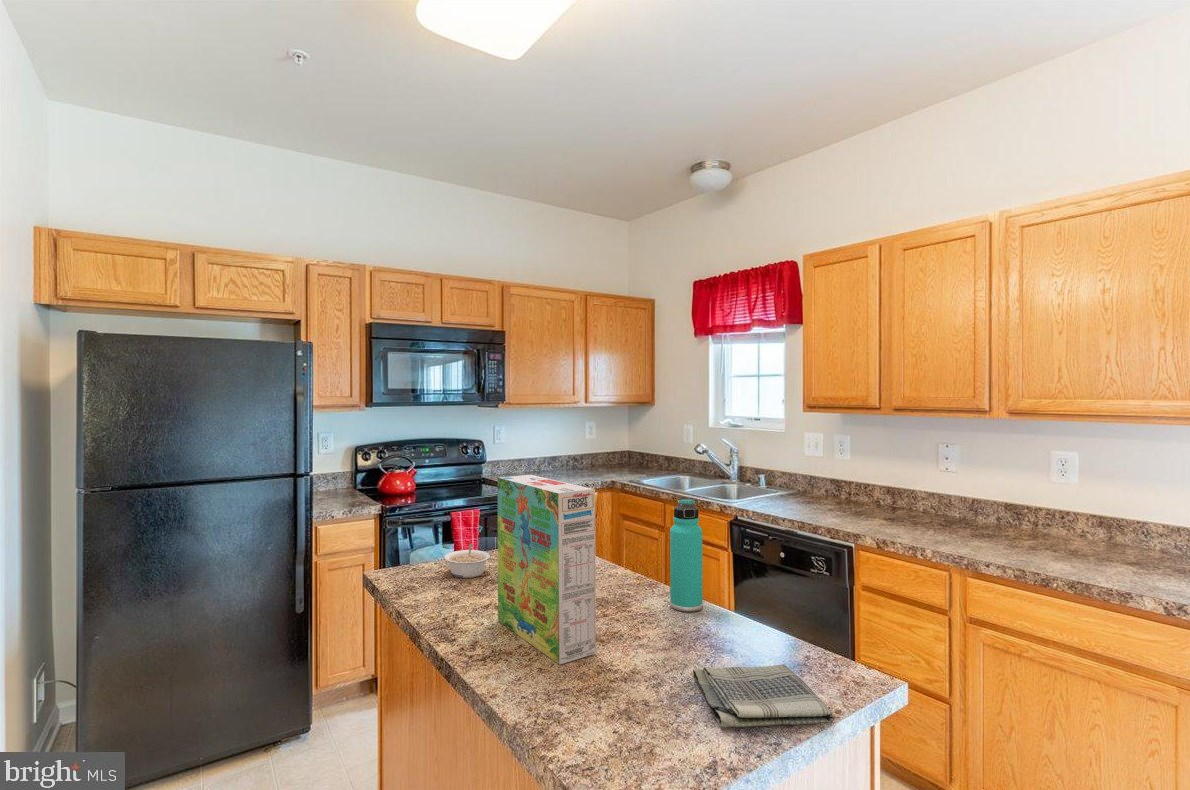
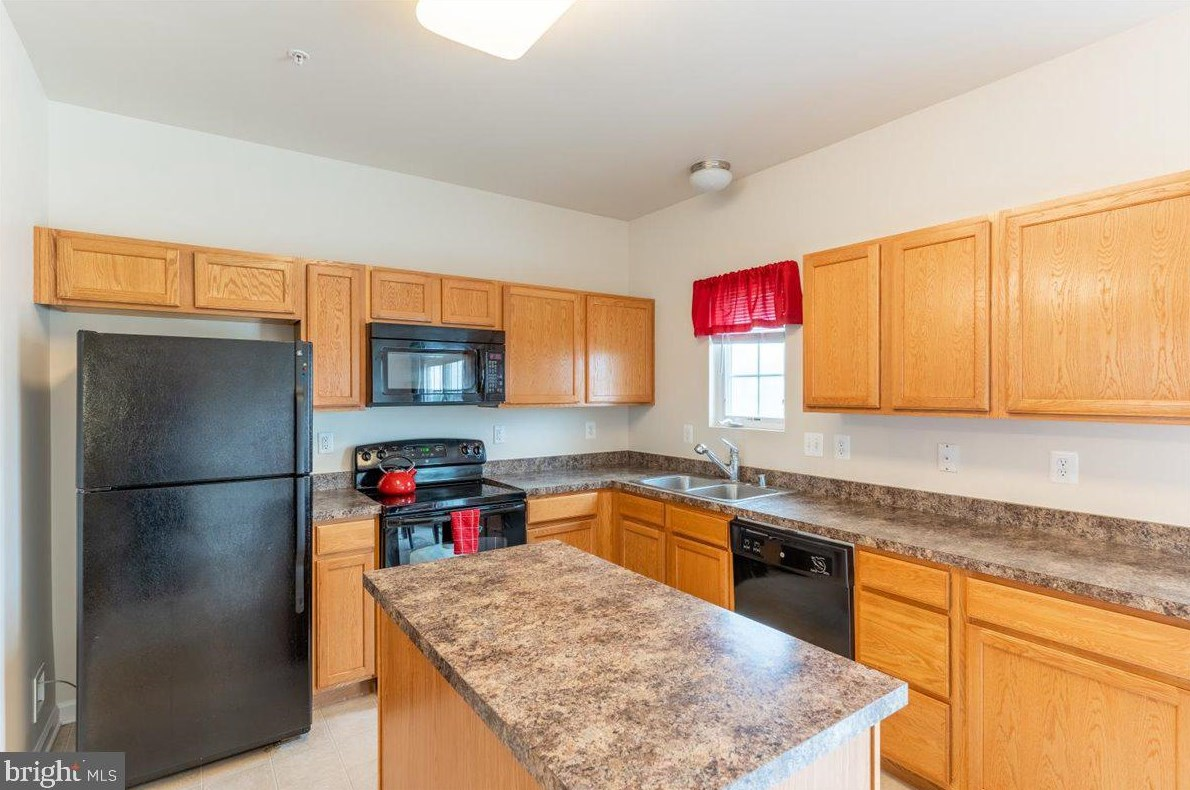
- cereal box [497,474,597,666]
- thermos bottle [669,497,704,613]
- legume [443,543,491,579]
- dish towel [692,663,836,728]
